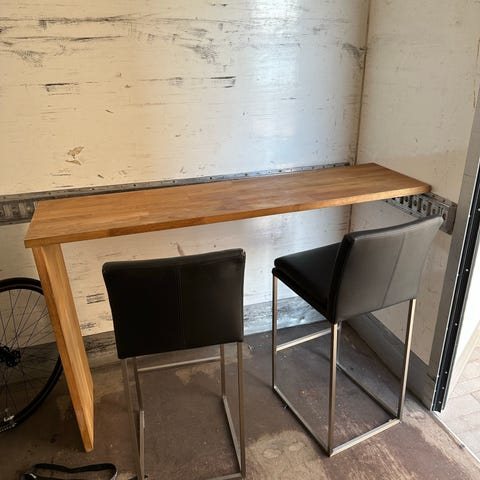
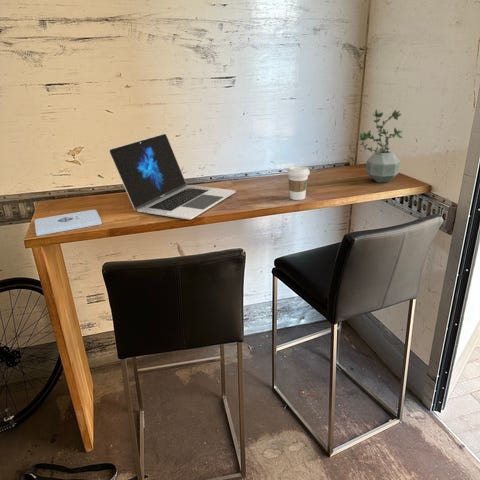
+ coffee cup [286,165,311,201]
+ laptop [108,133,236,220]
+ potted plant [358,108,404,184]
+ notepad [34,209,103,237]
